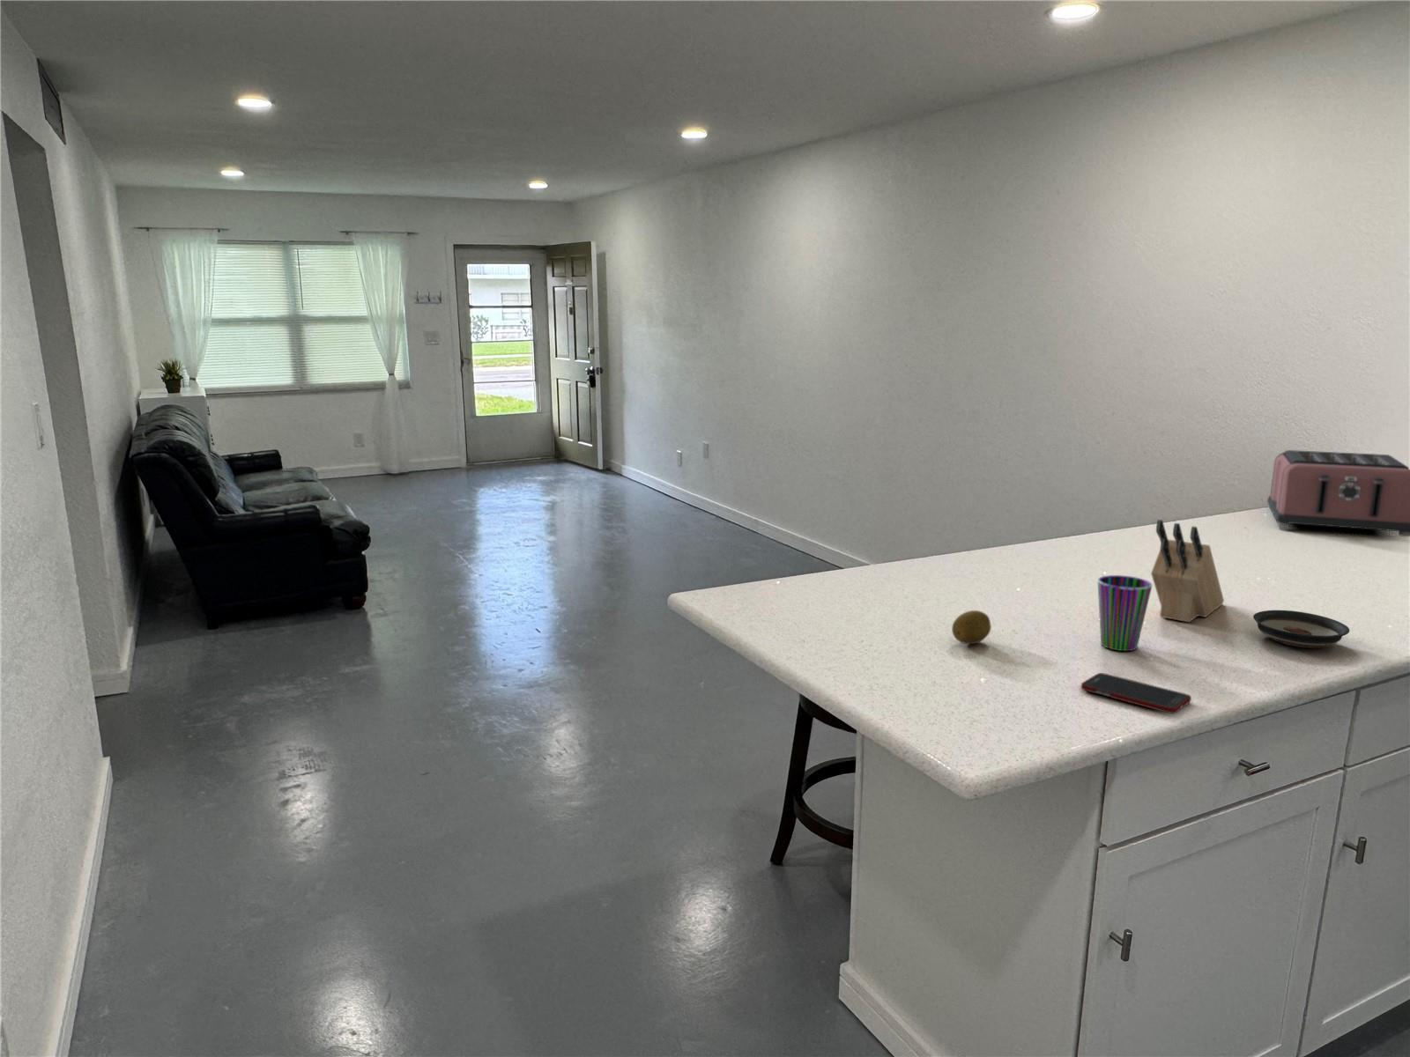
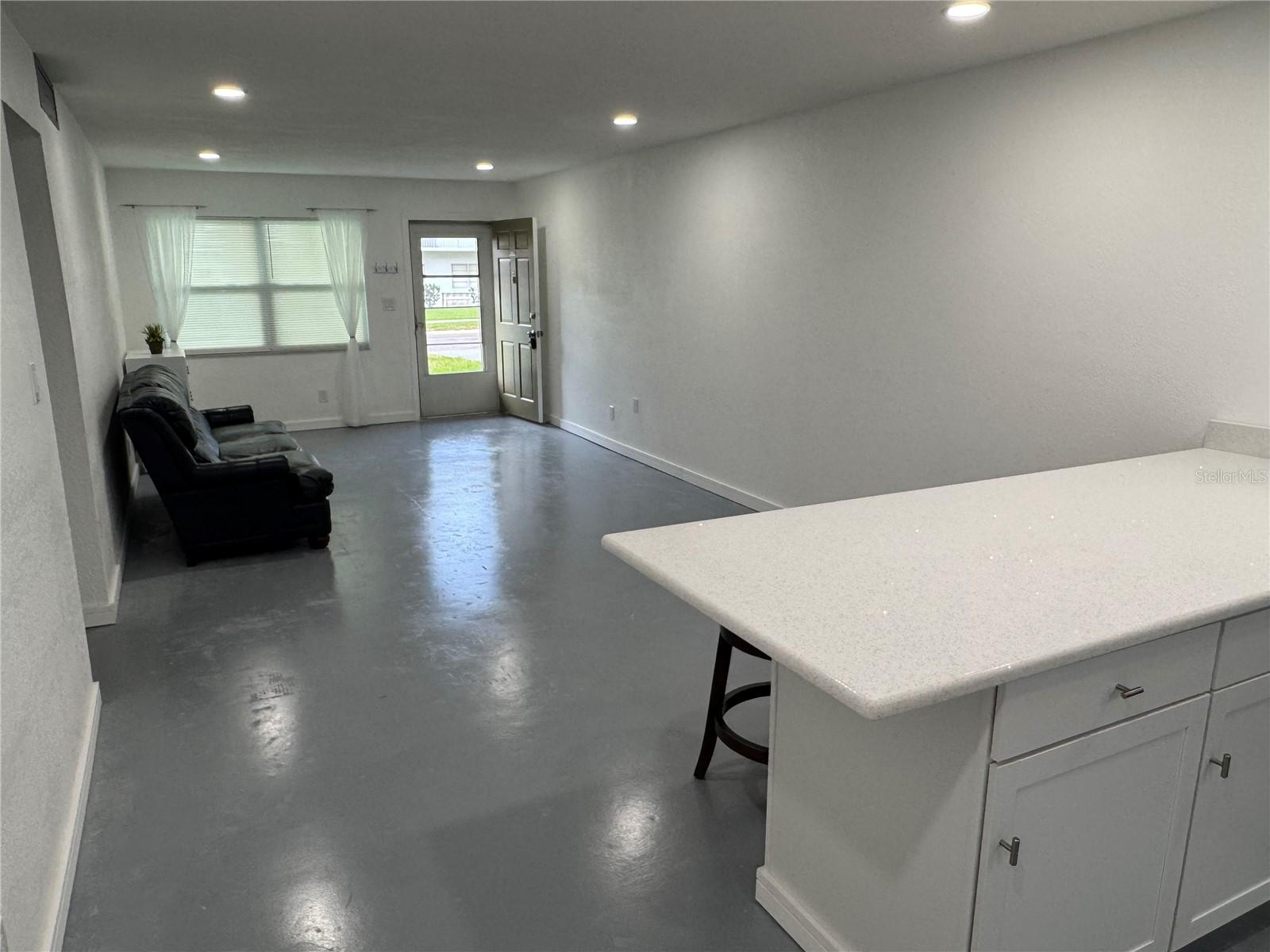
- saucer [1252,610,1350,648]
- cup [1096,574,1154,652]
- cell phone [1079,672,1192,714]
- knife block [1150,519,1225,624]
- toaster [1267,450,1410,537]
- fruit [950,610,993,645]
